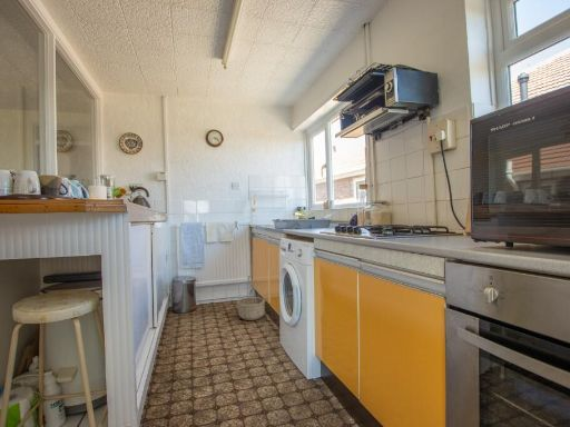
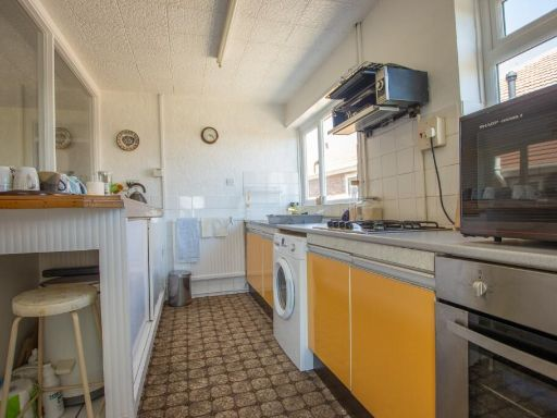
- basket [236,274,266,321]
